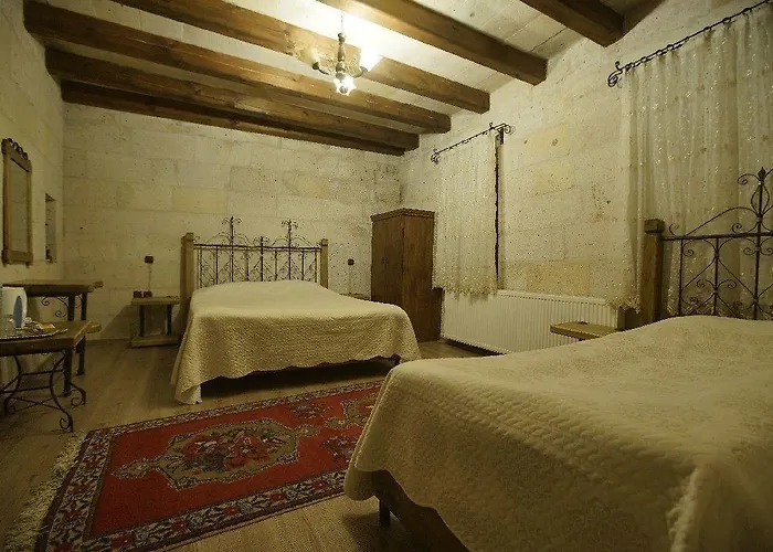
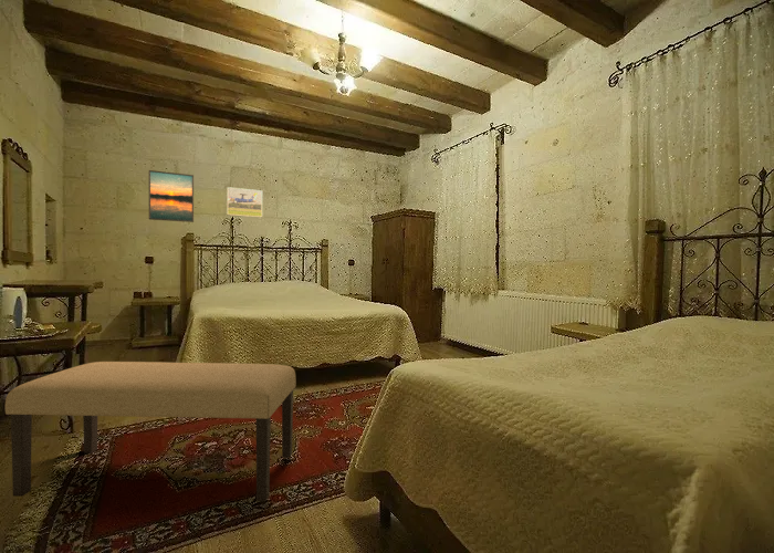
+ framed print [148,169,195,223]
+ bench [3,361,297,503]
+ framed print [227,186,263,218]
